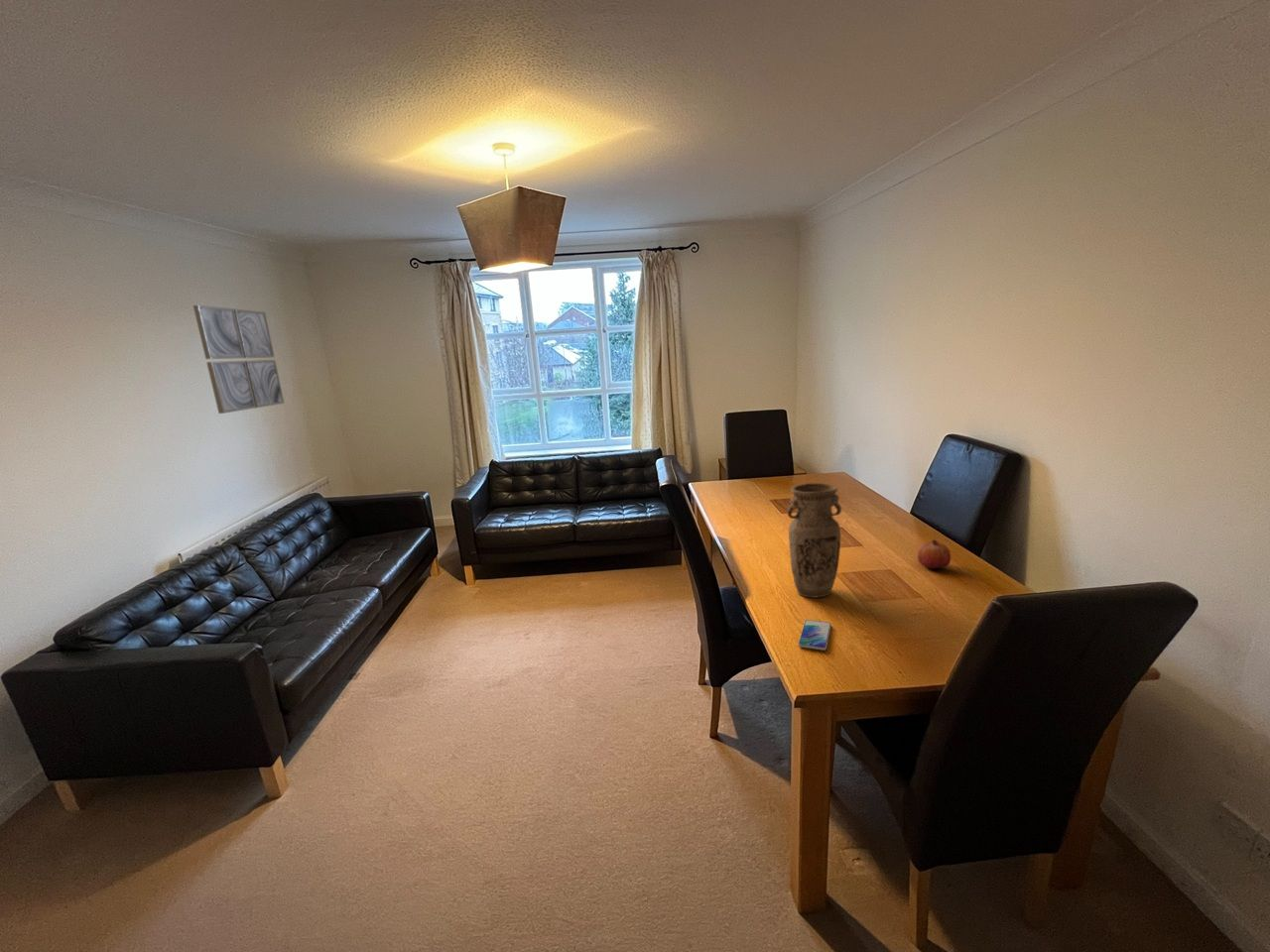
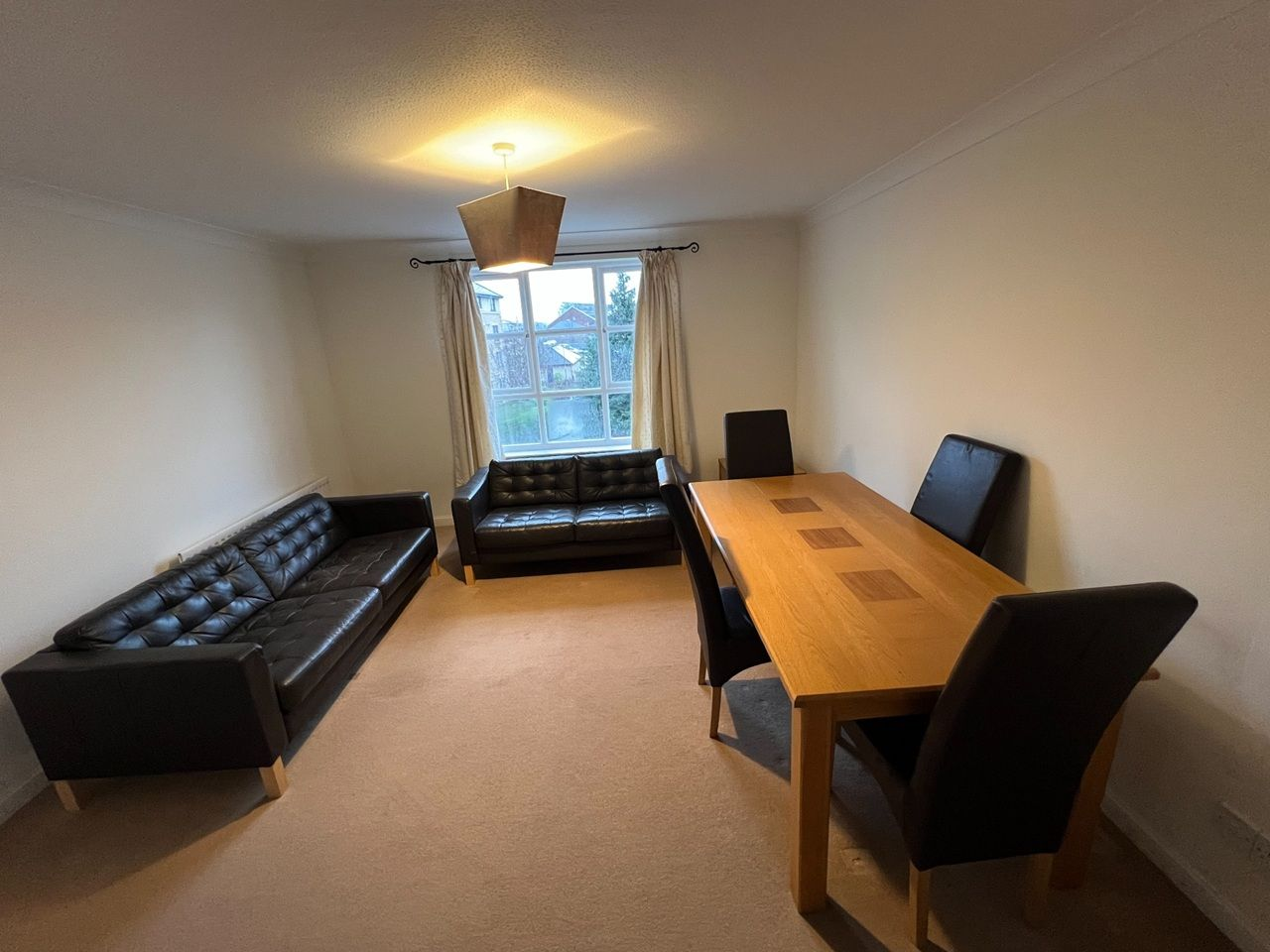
- fruit [917,538,952,569]
- wall art [192,304,286,415]
- vase [787,482,842,599]
- smartphone [798,619,832,652]
